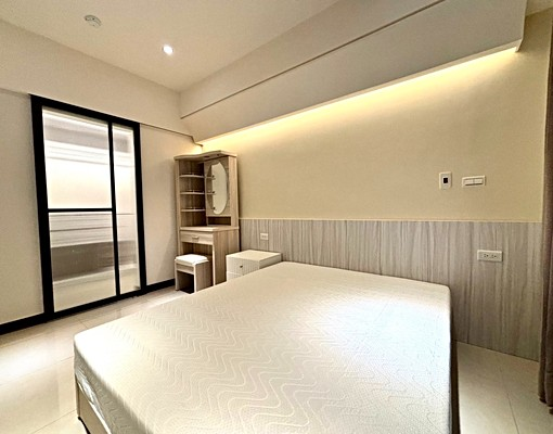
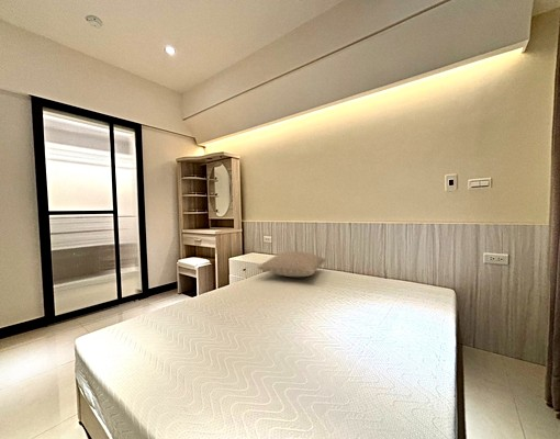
+ pillow [256,250,326,278]
